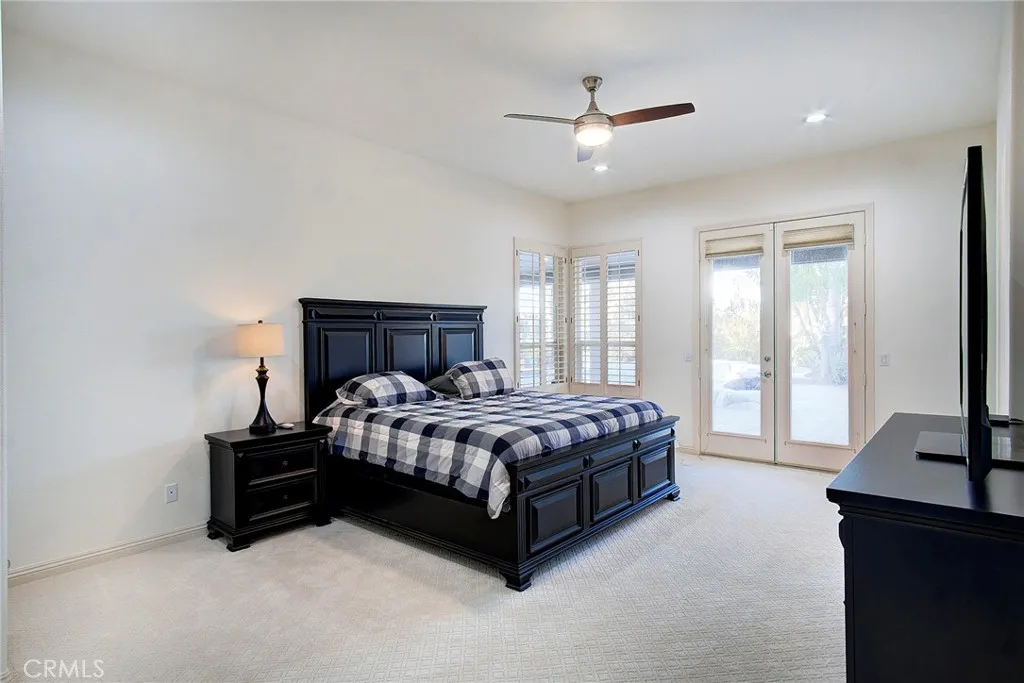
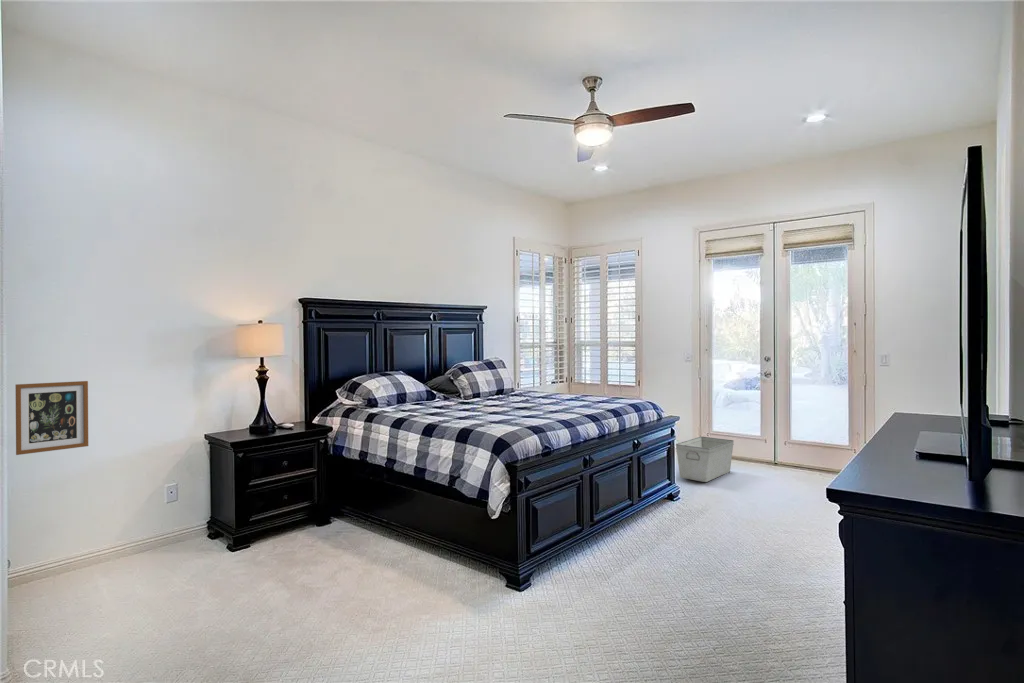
+ storage bin [675,435,735,483]
+ wall art [14,380,89,456]
